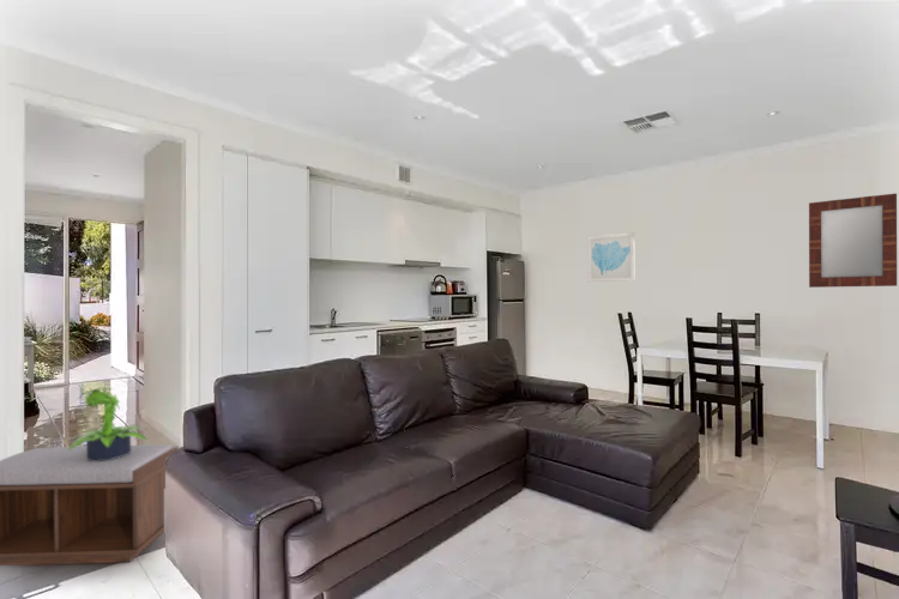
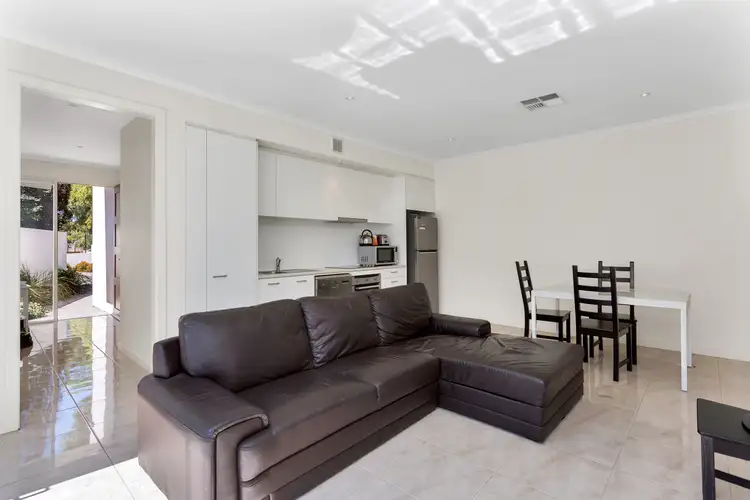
- potted plant [67,386,150,461]
- home mirror [808,193,898,289]
- bench [0,443,180,567]
- wall art [586,231,635,283]
